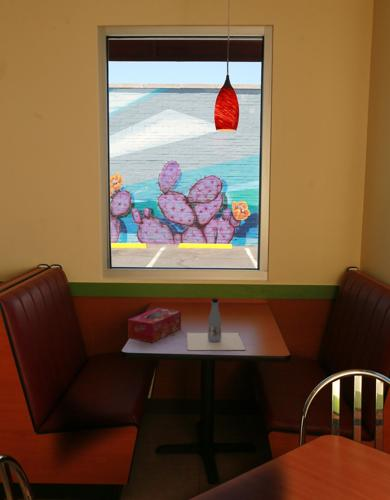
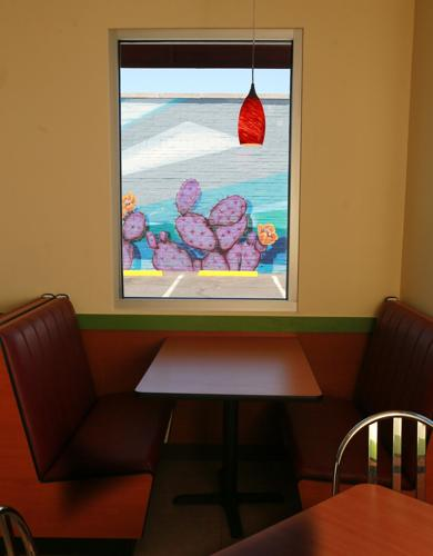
- bottle [186,297,246,351]
- tissue box [127,307,182,344]
